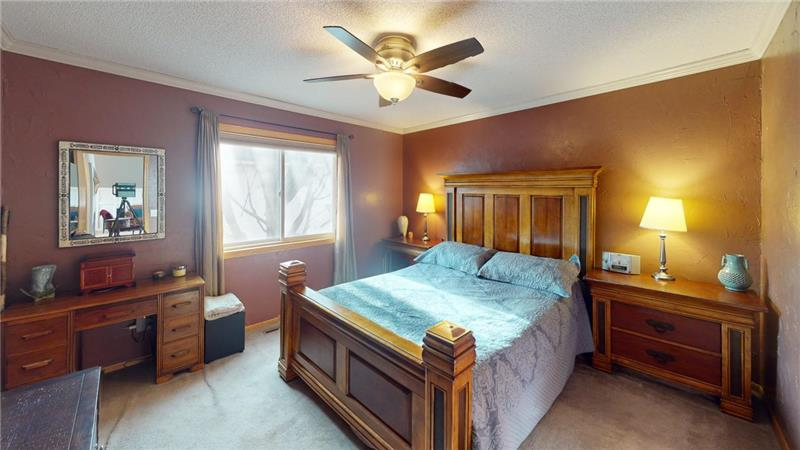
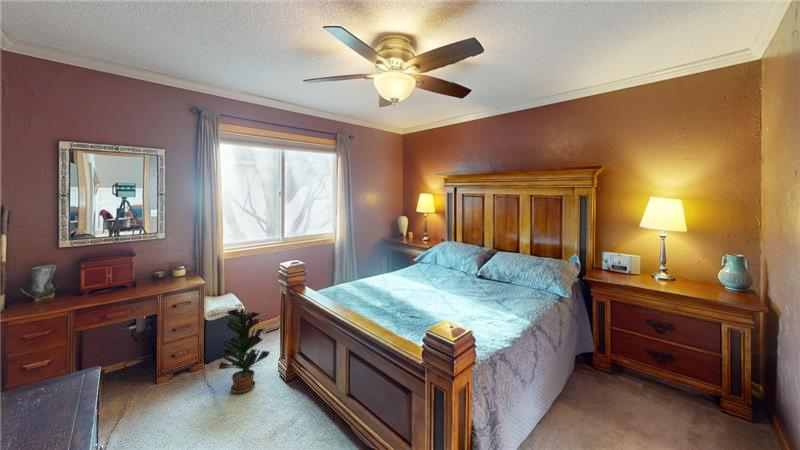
+ potted plant [217,307,271,394]
